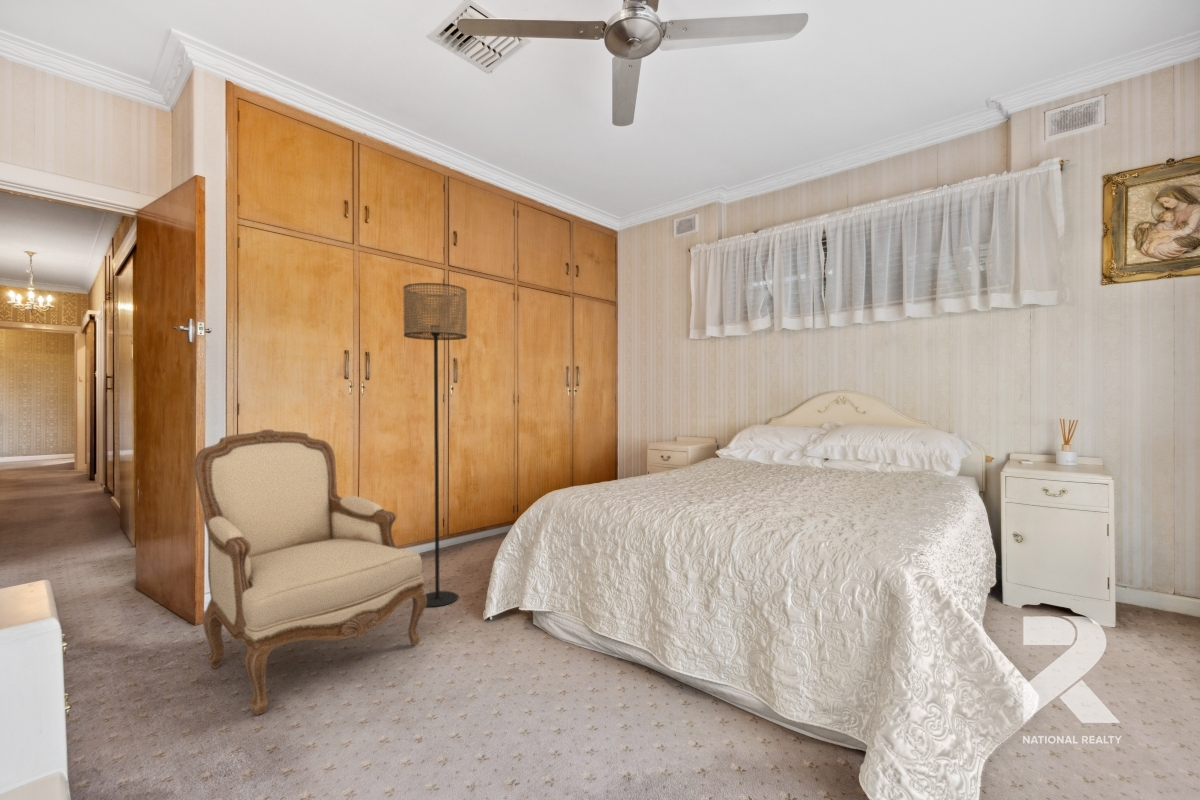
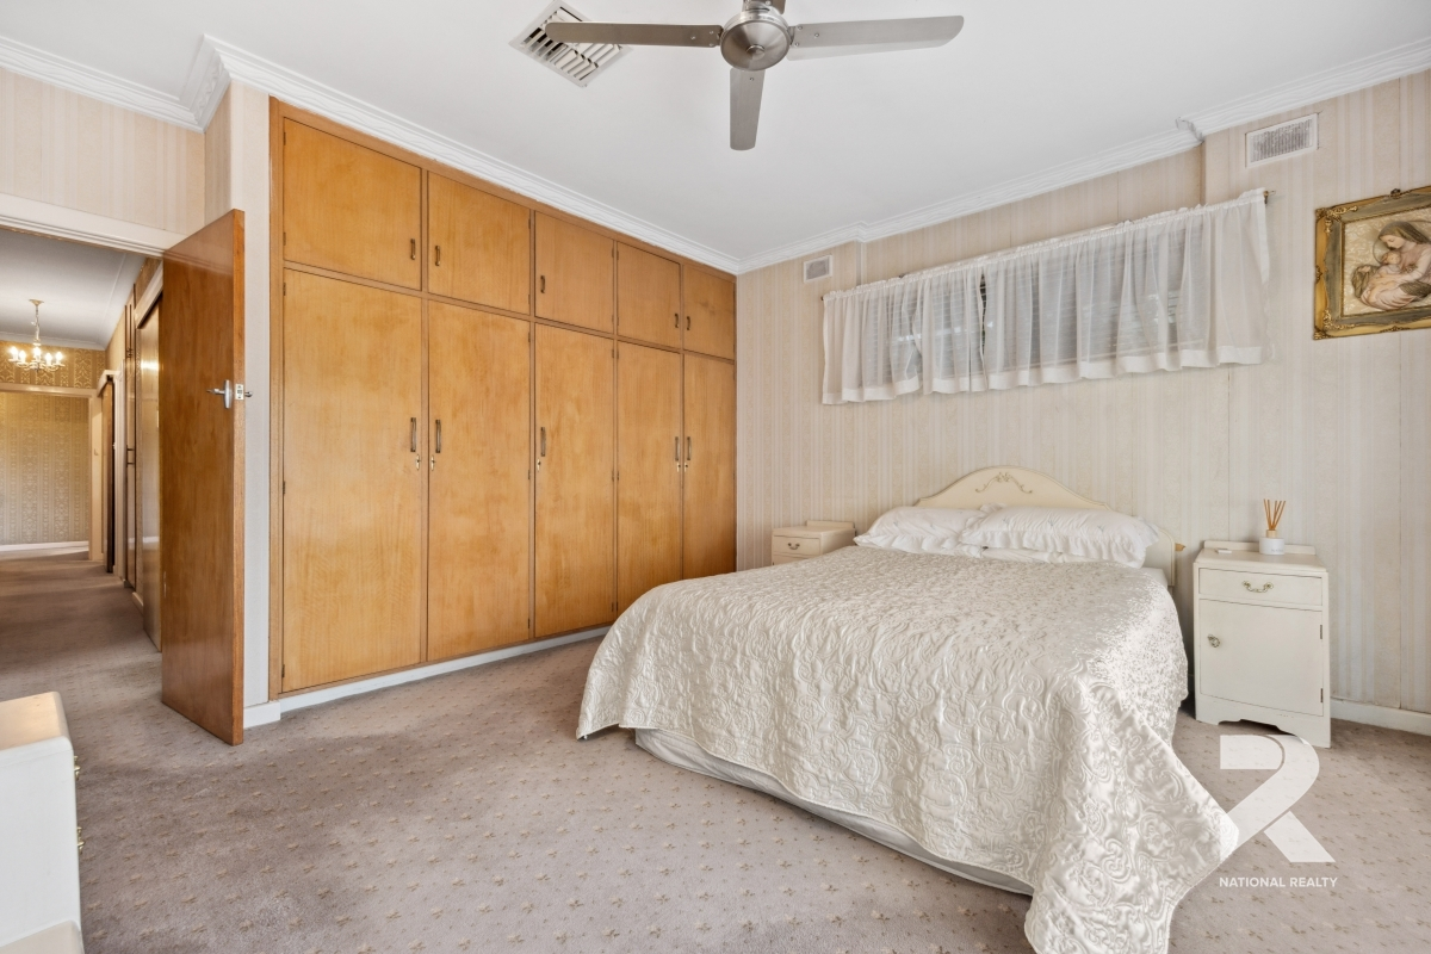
- armchair [193,429,427,716]
- floor lamp [402,282,468,608]
